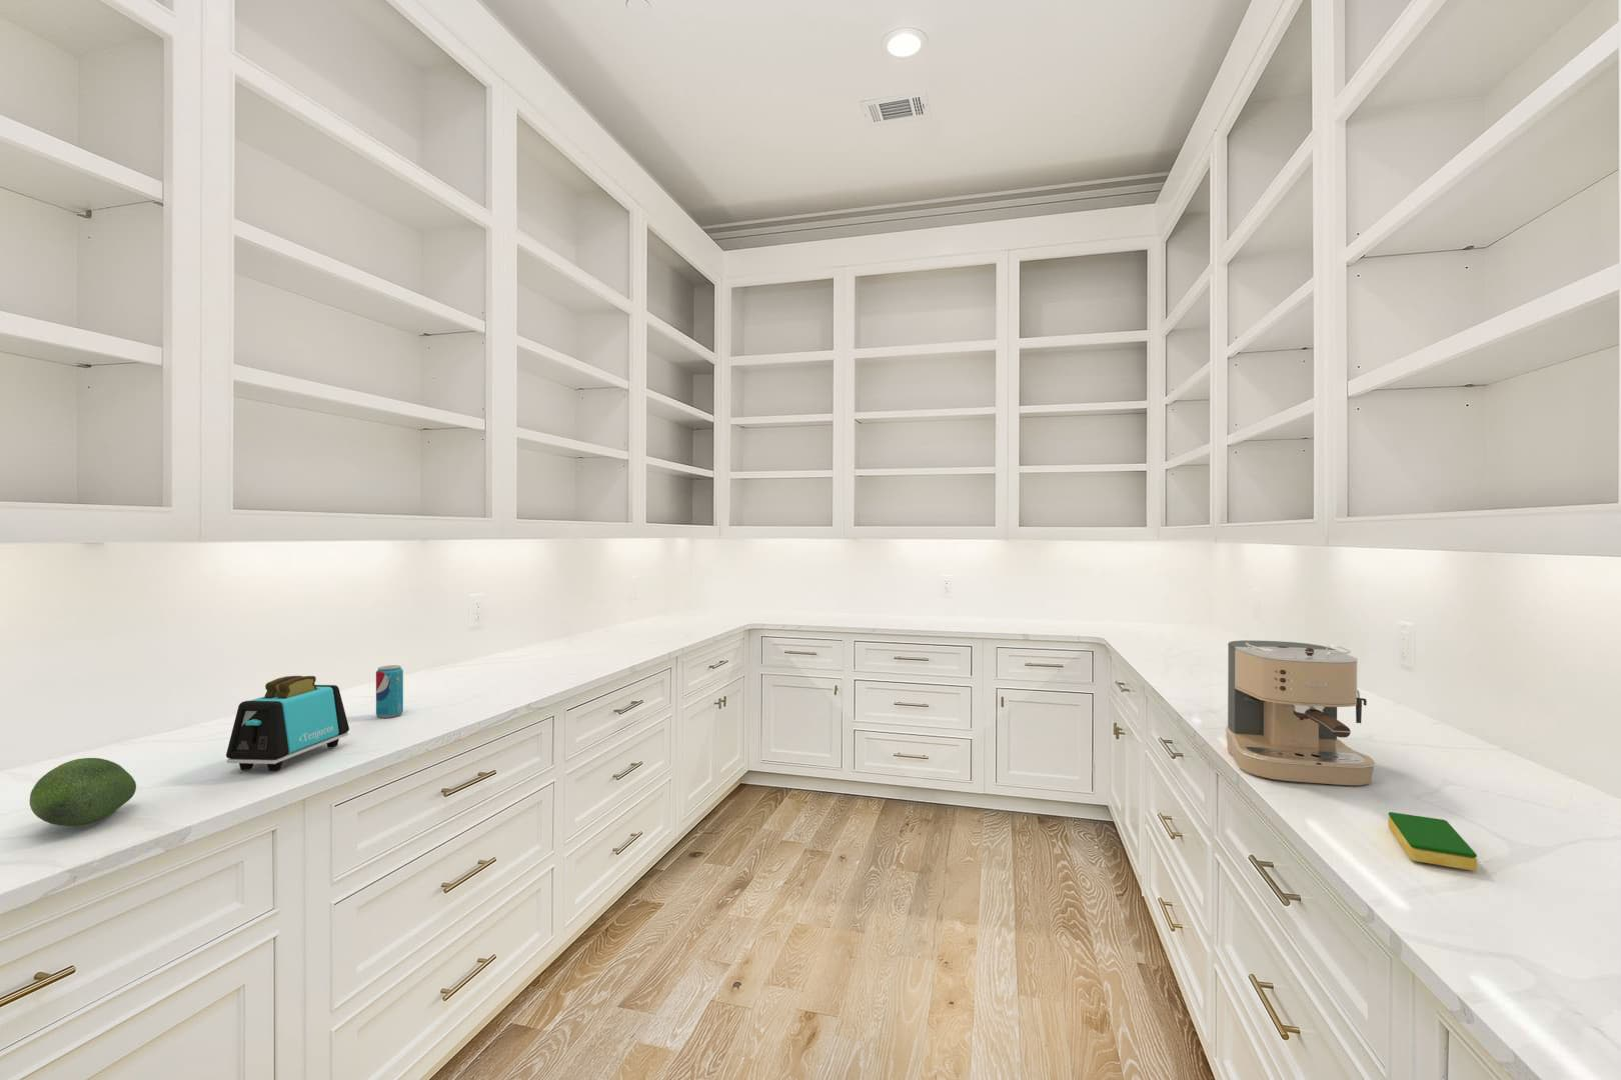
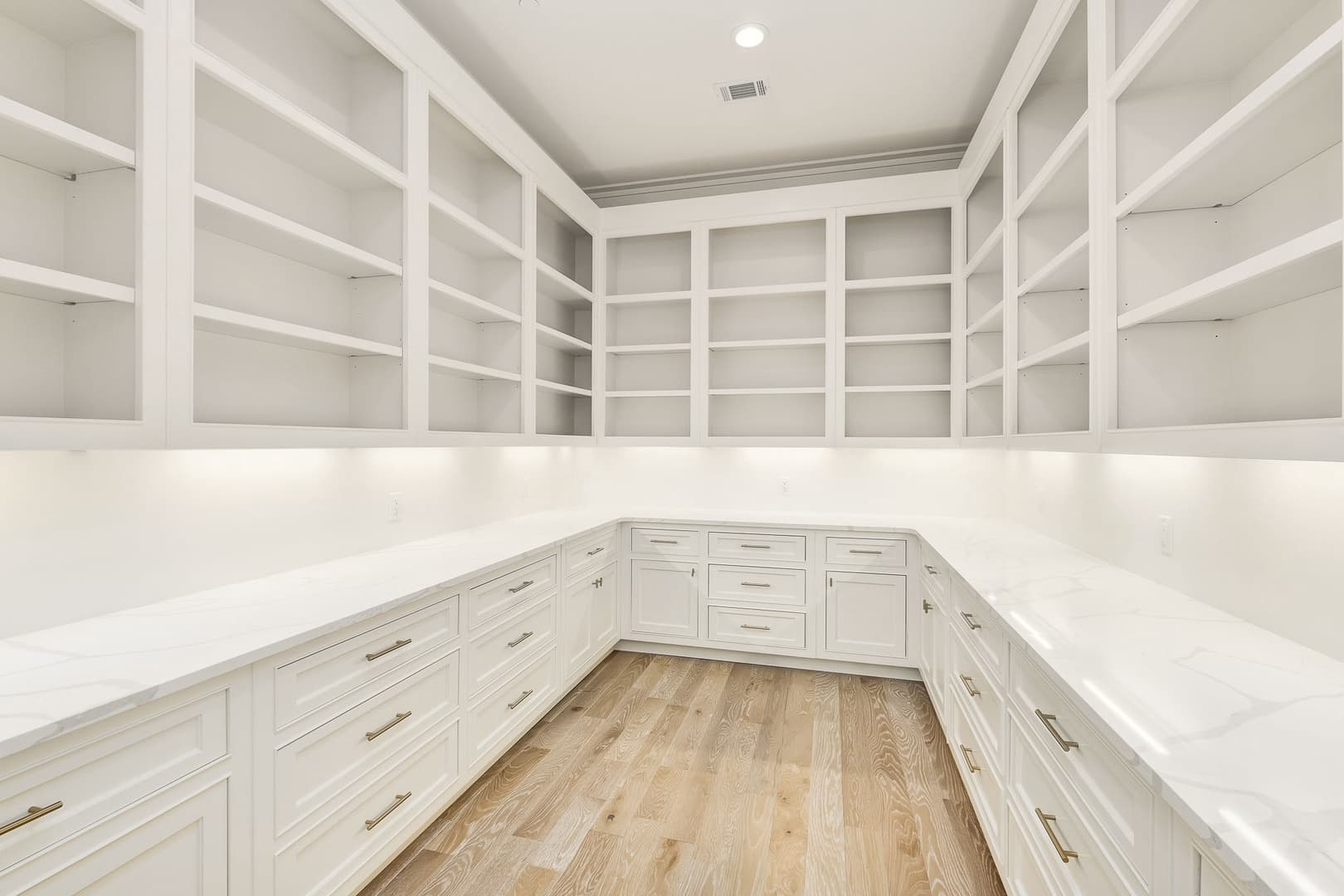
- coffee maker [1224,639,1376,786]
- fruit [29,757,137,827]
- dish sponge [1388,811,1477,871]
- beverage can [375,664,404,720]
- toaster [226,675,350,771]
